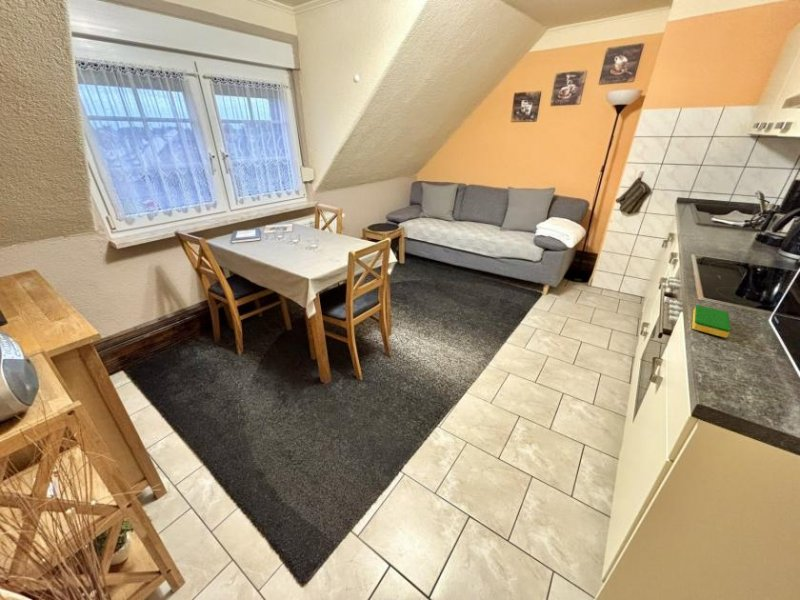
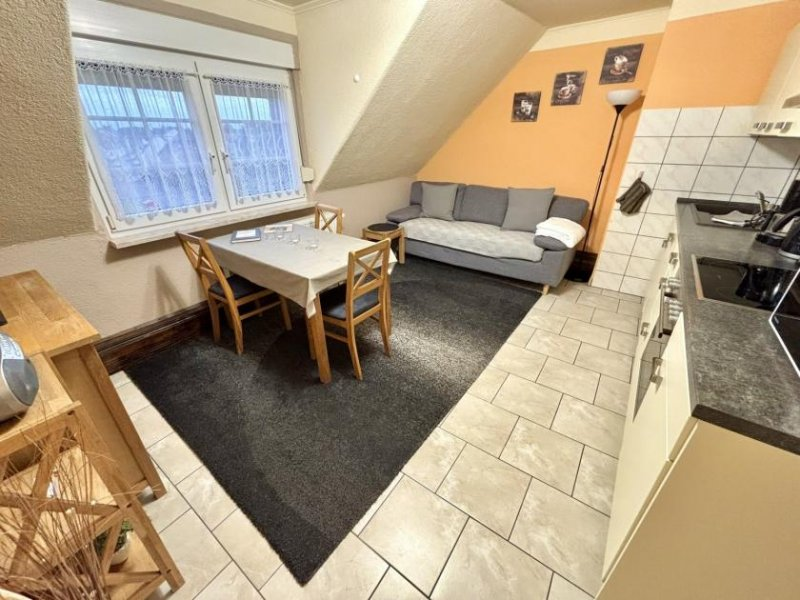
- dish sponge [691,304,732,339]
